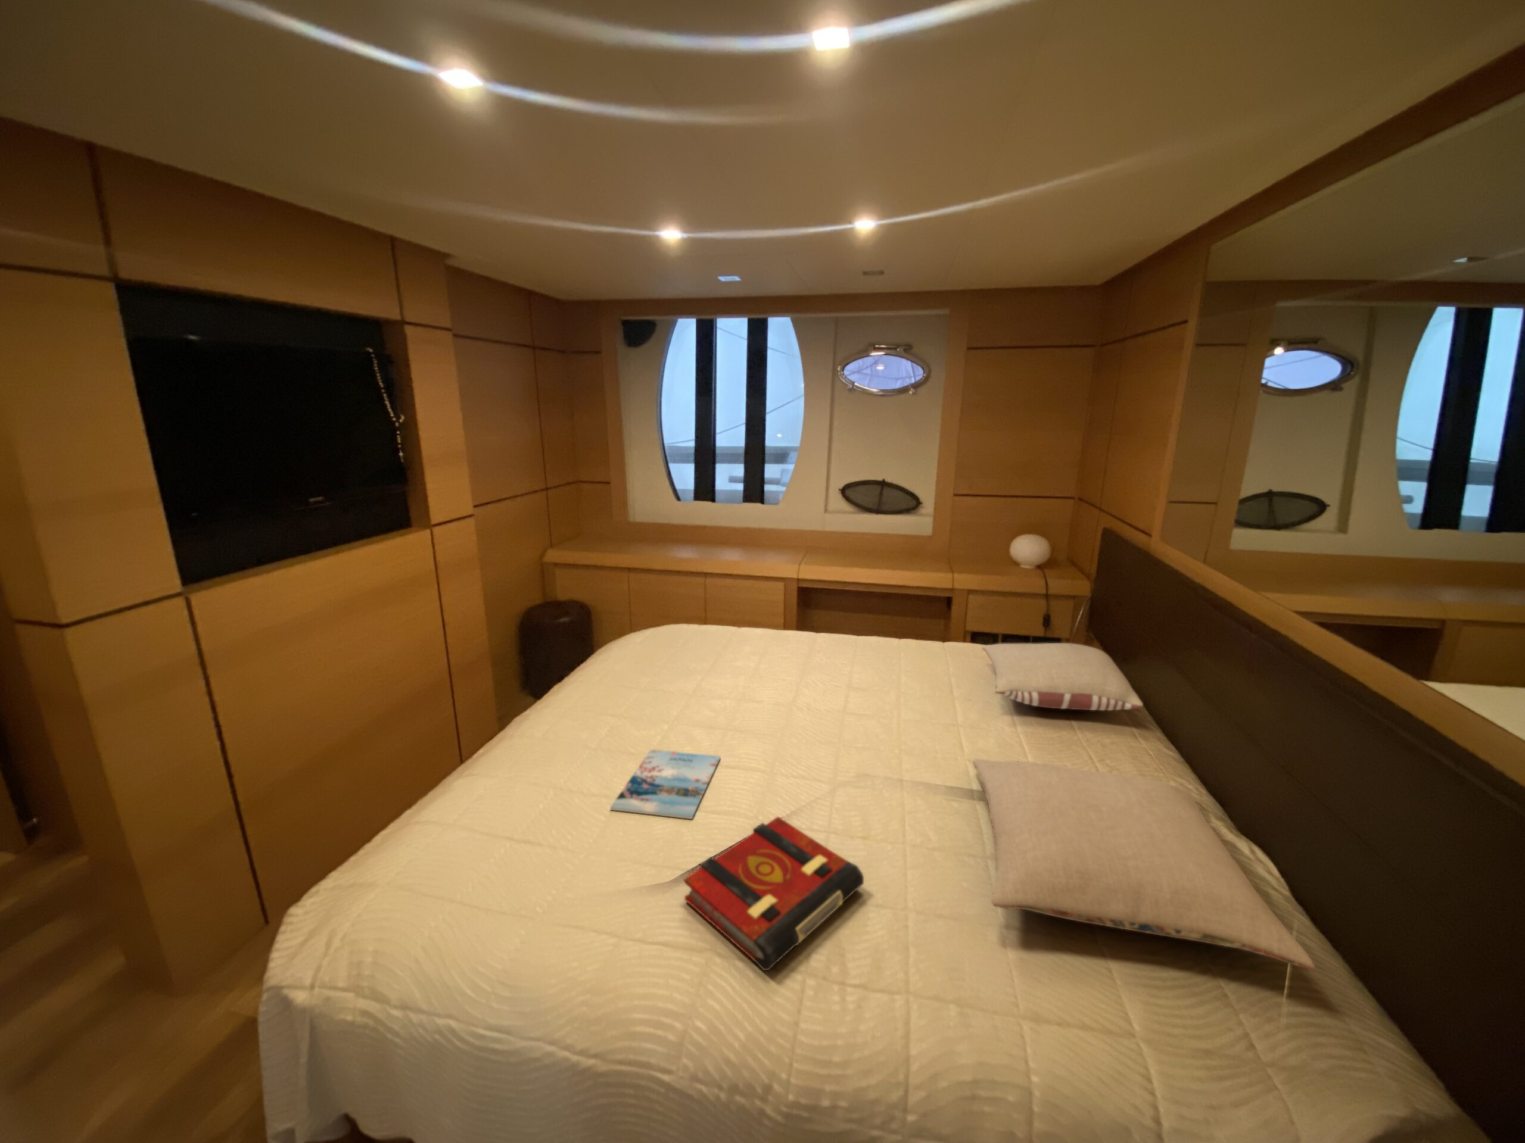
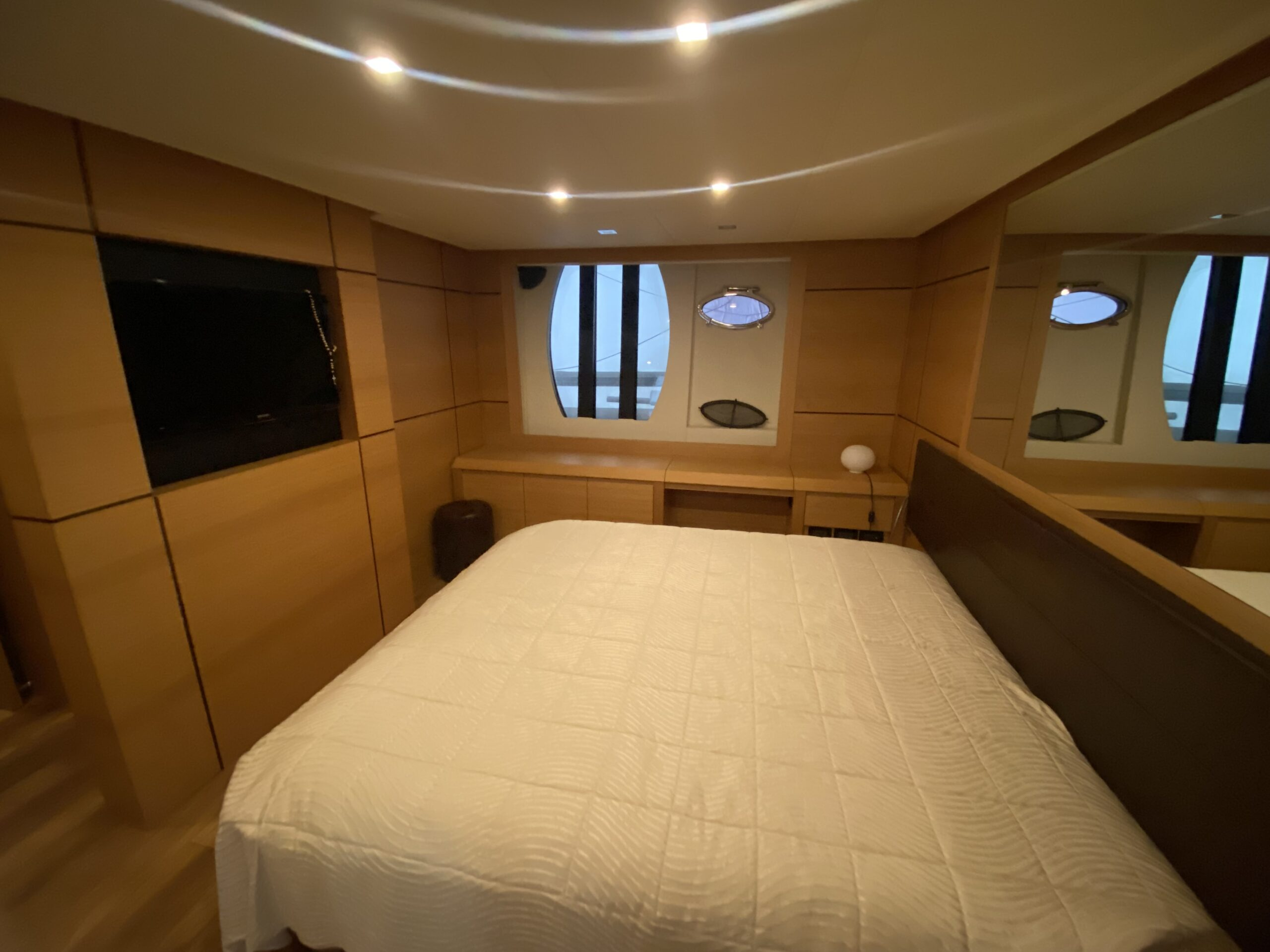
- pillow [973,759,1315,970]
- pillow [981,642,1144,711]
- book [683,816,865,971]
- magazine [610,749,720,820]
